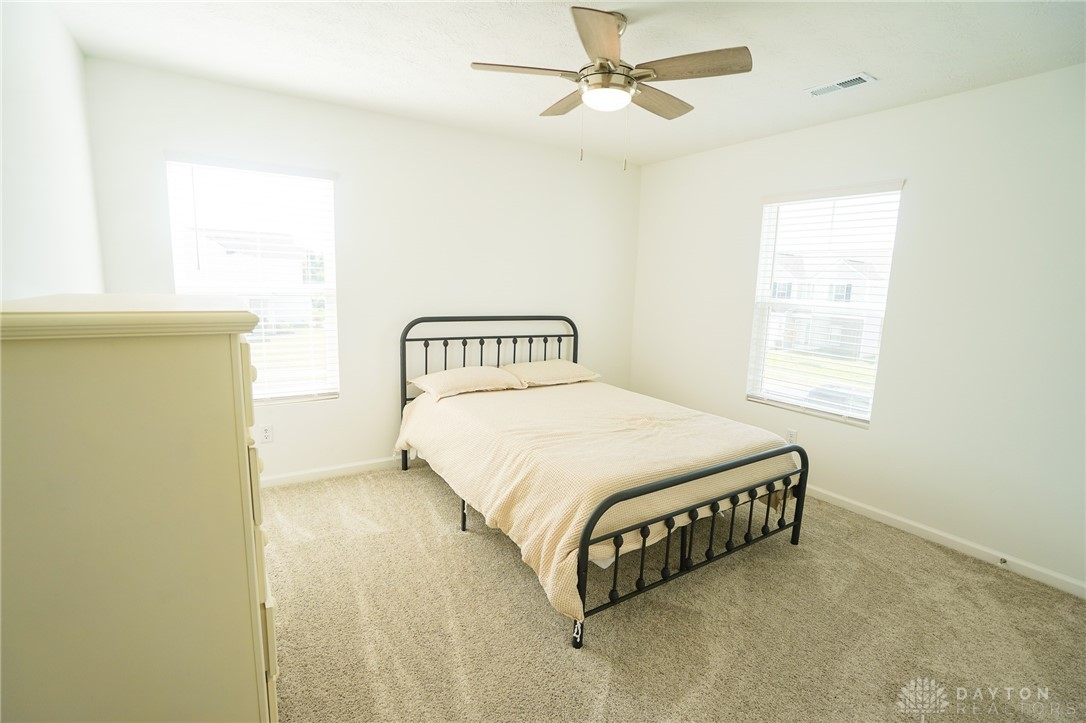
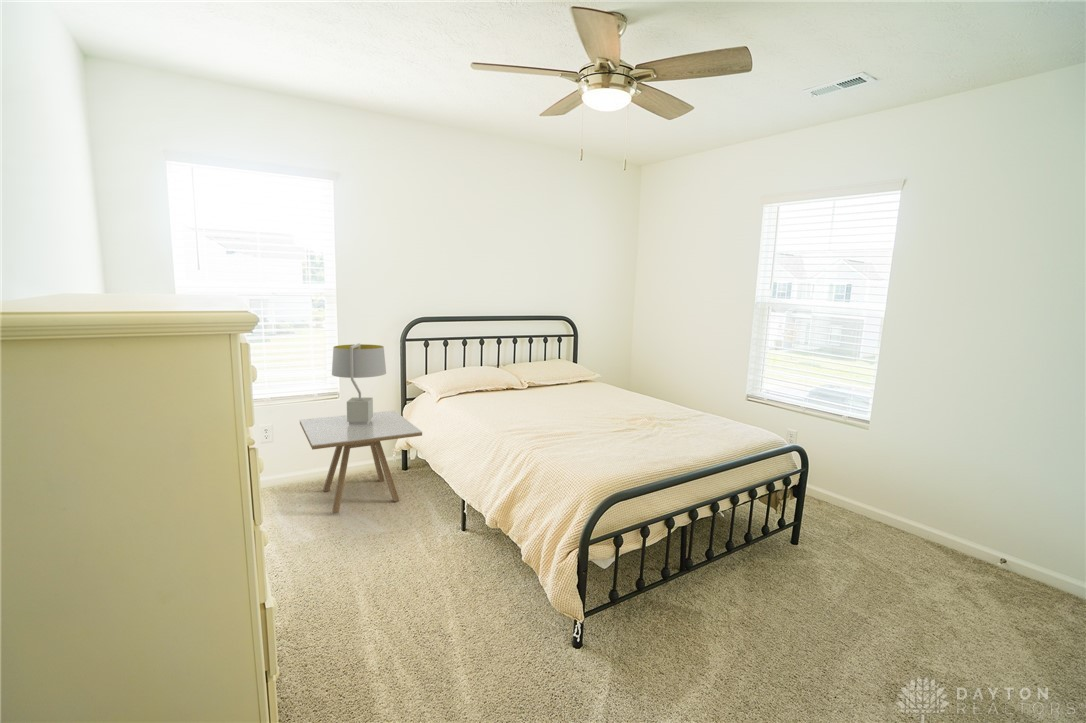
+ side table [299,410,423,514]
+ table lamp [331,343,387,424]
